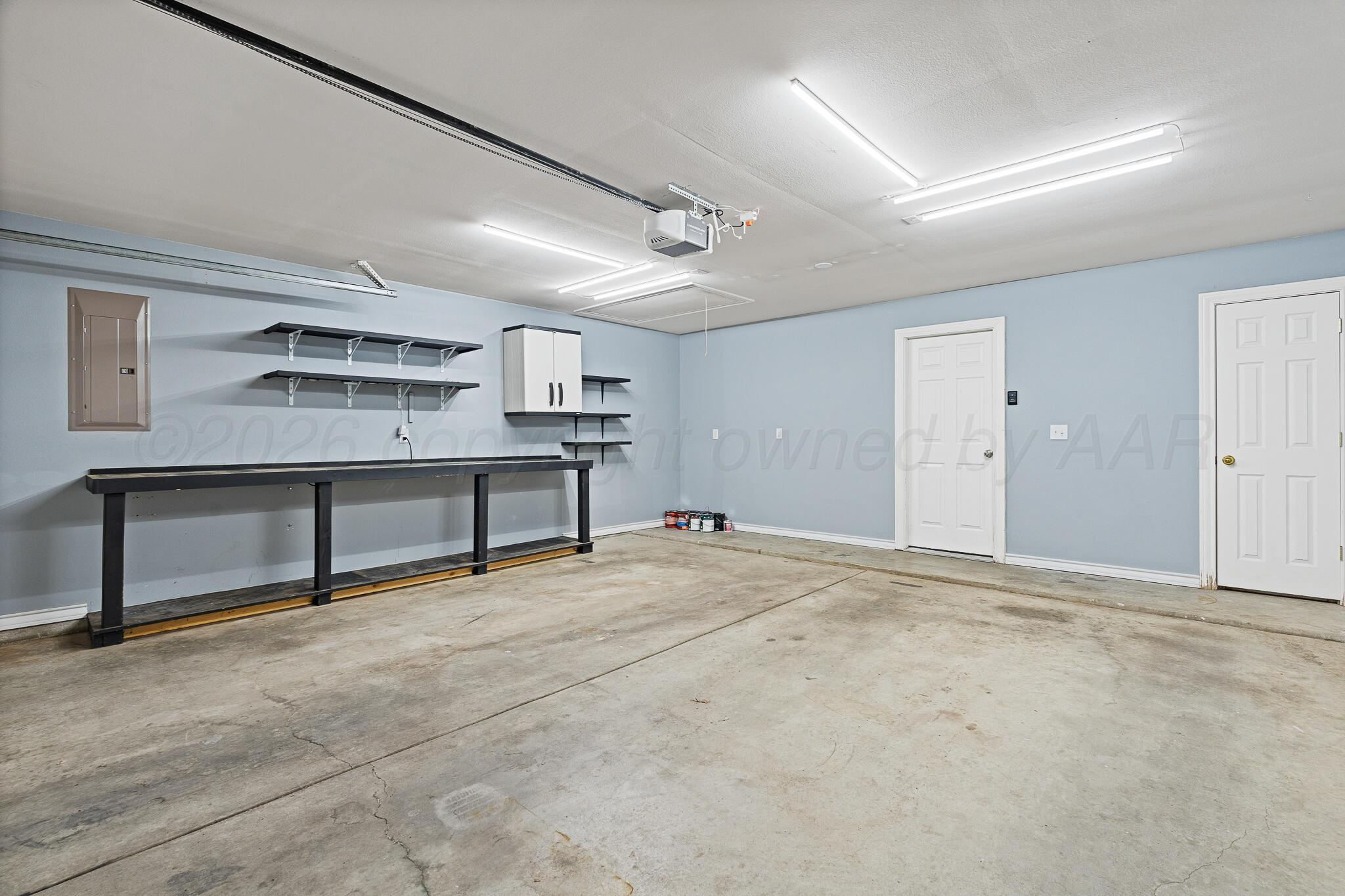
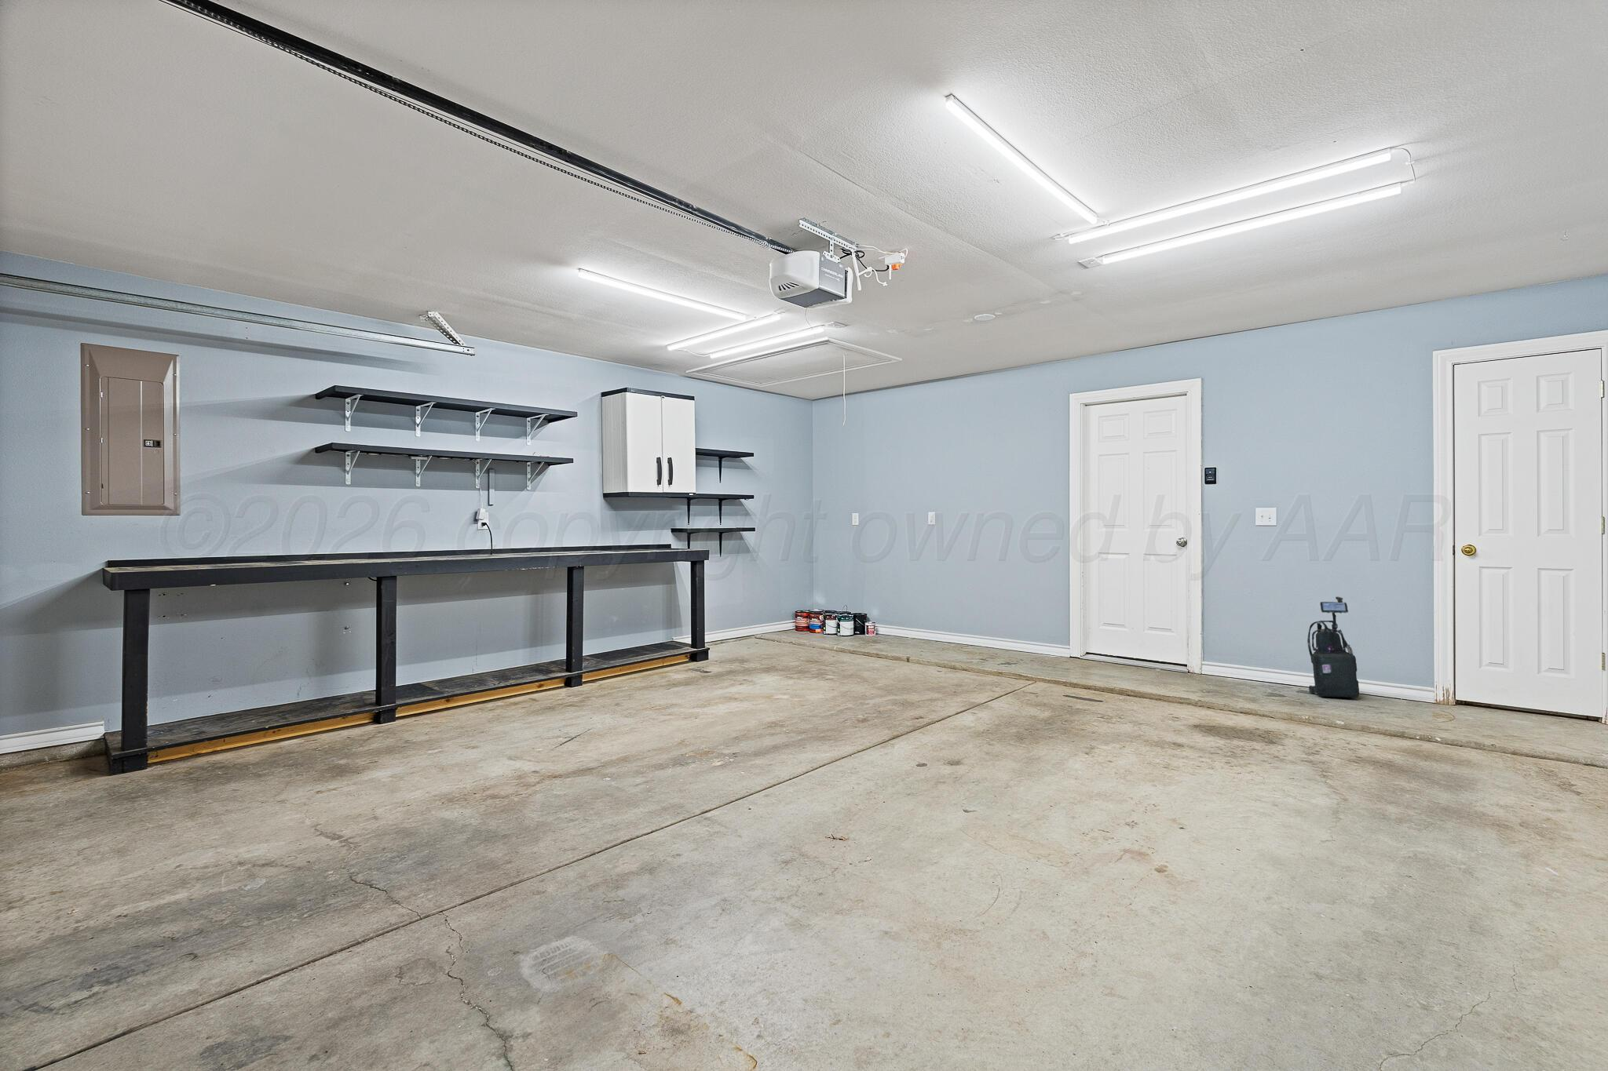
+ vacuum cleaner [1307,596,1359,698]
